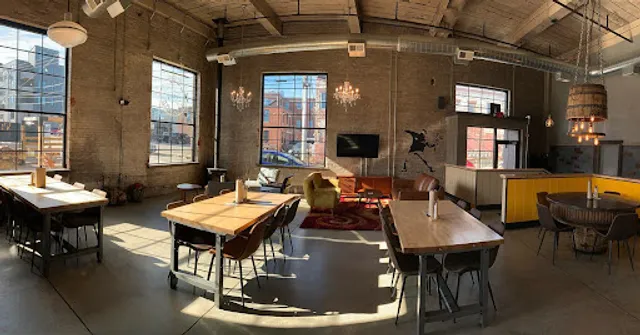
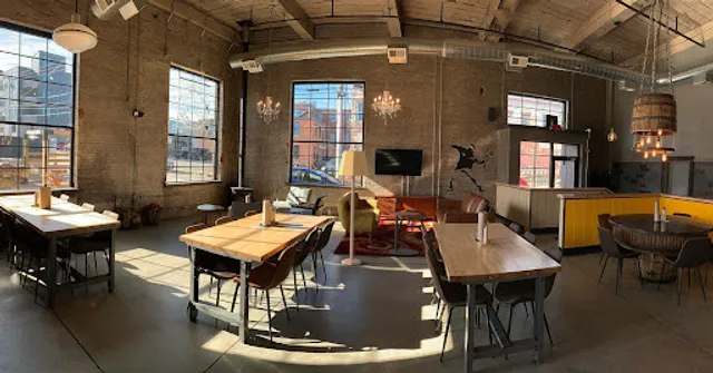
+ side table [388,210,421,256]
+ lamp [336,149,370,266]
